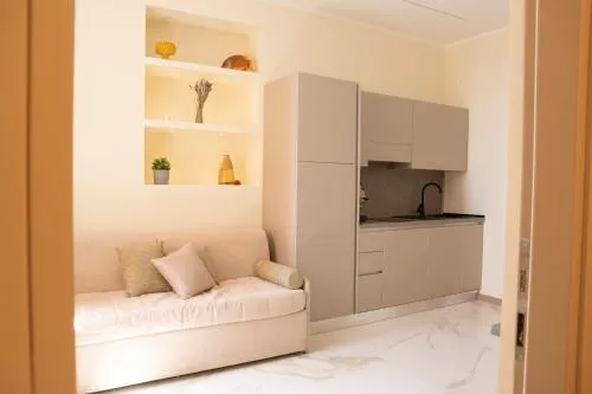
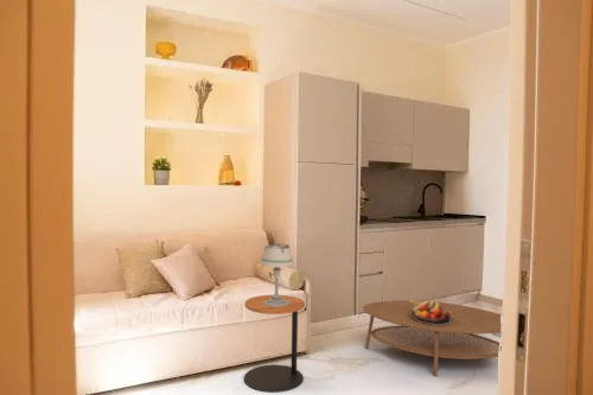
+ table lamp [259,241,294,307]
+ side table [243,294,306,394]
+ coffee table [362,299,503,378]
+ fruit bowl [409,299,453,325]
